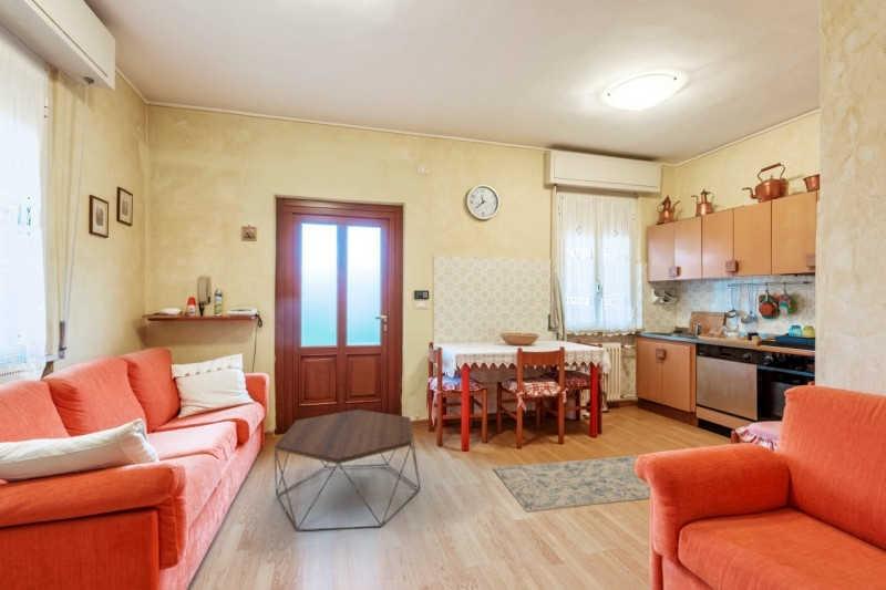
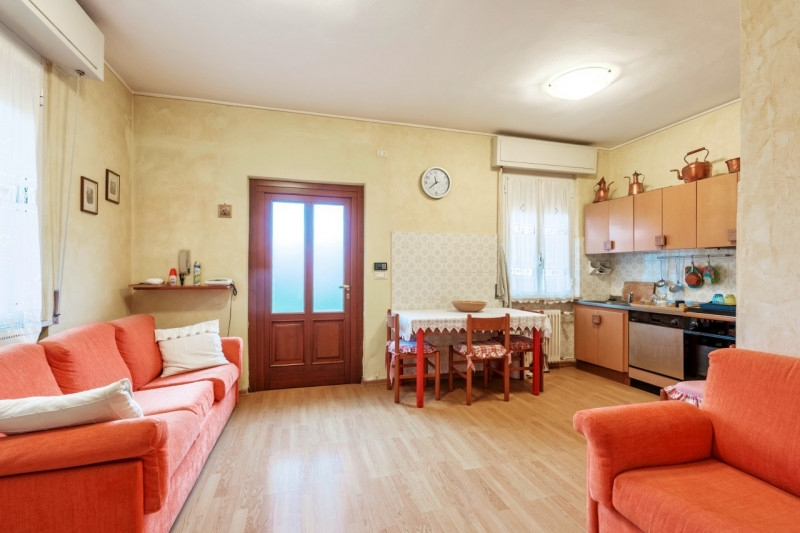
- coffee table [274,408,422,532]
- rug [493,454,651,514]
